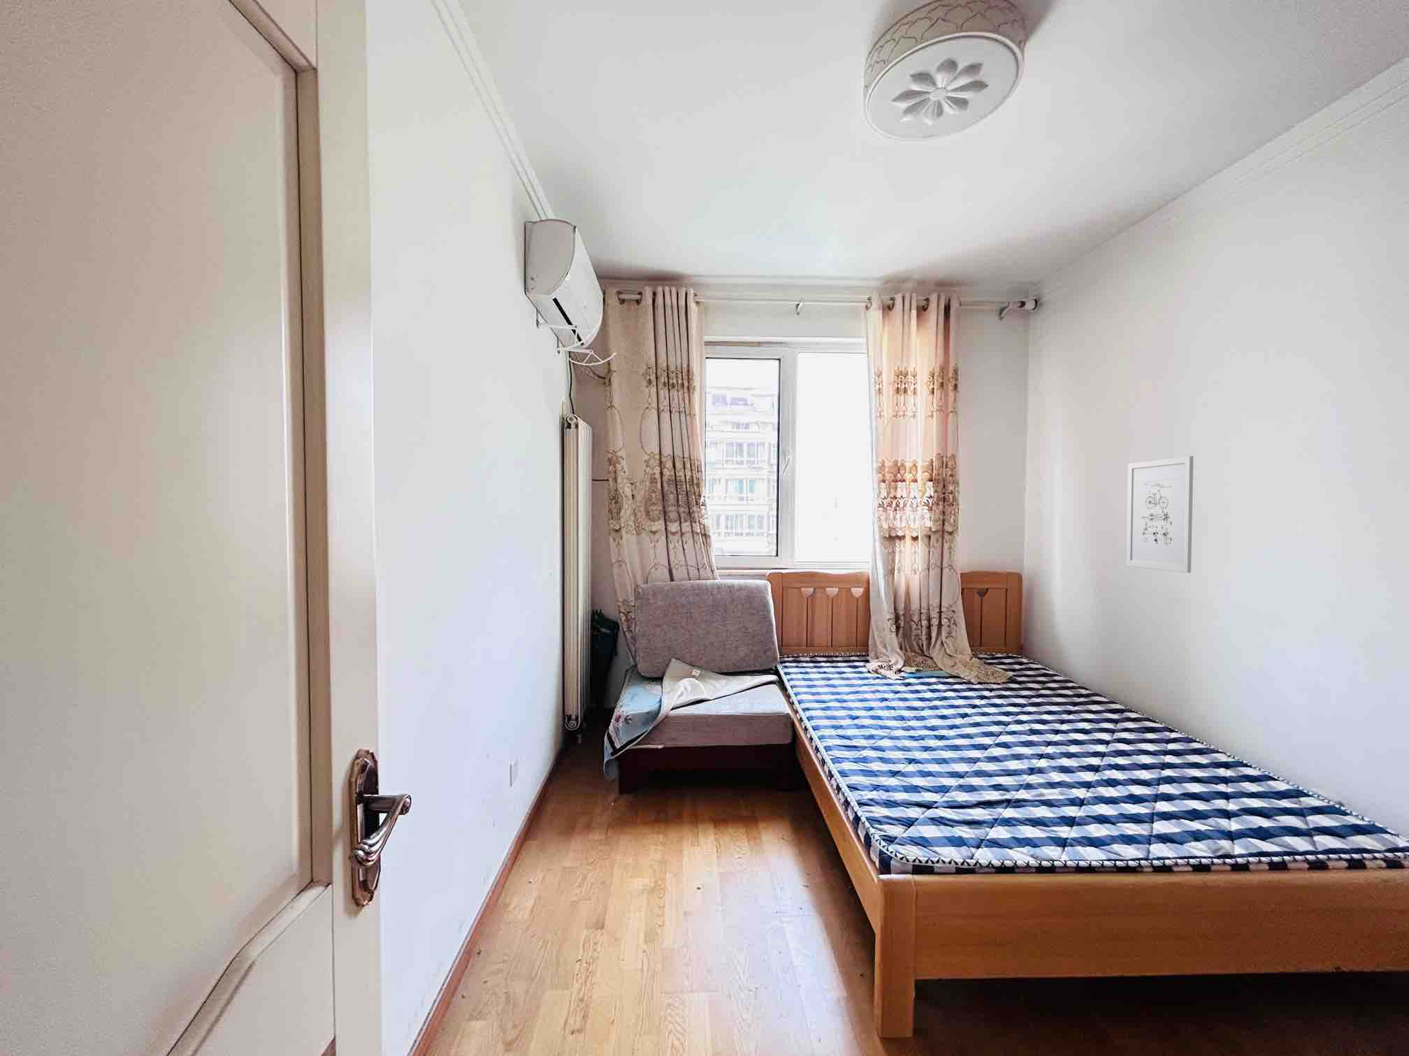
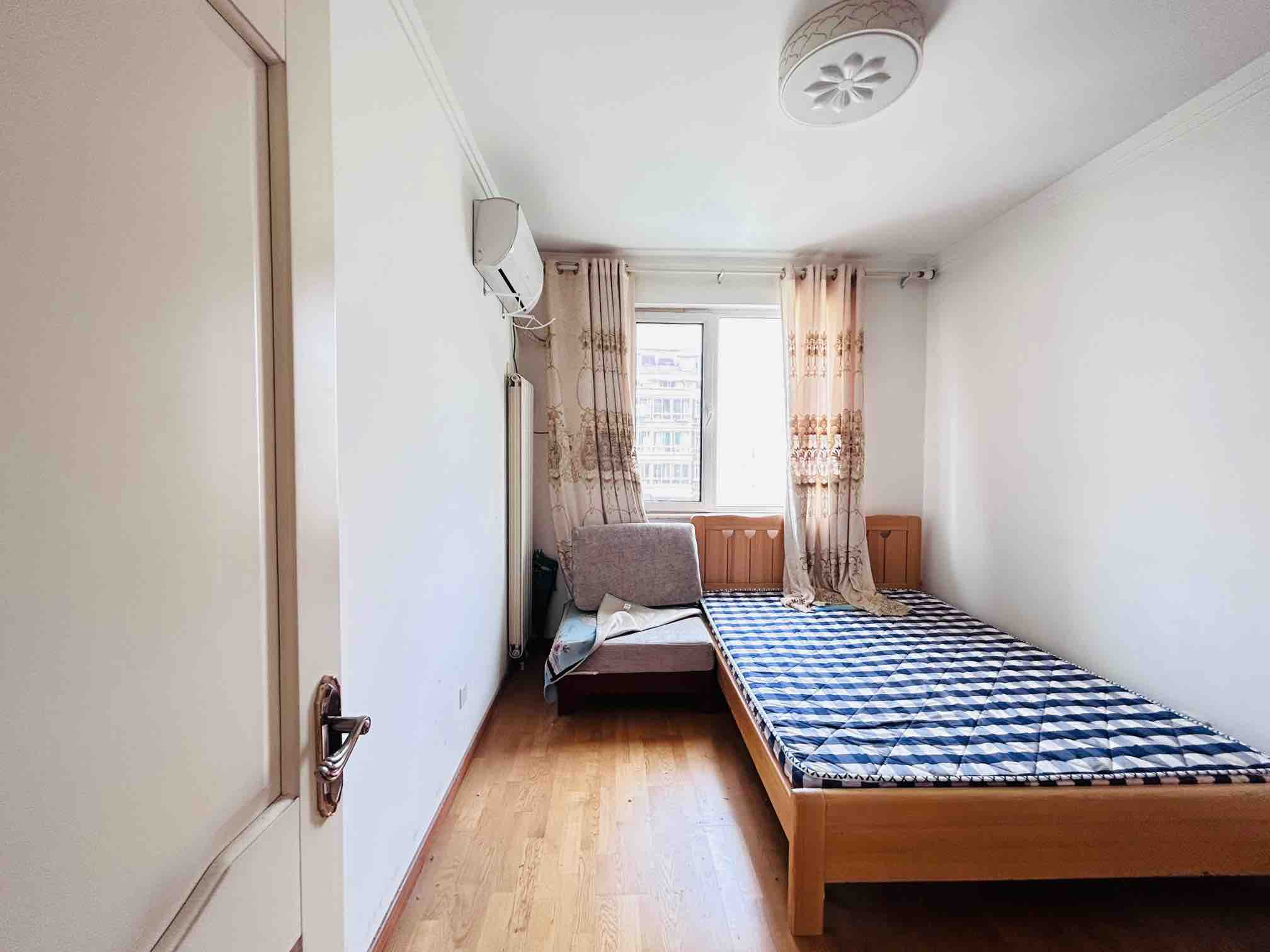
- wall art [1125,456,1194,573]
